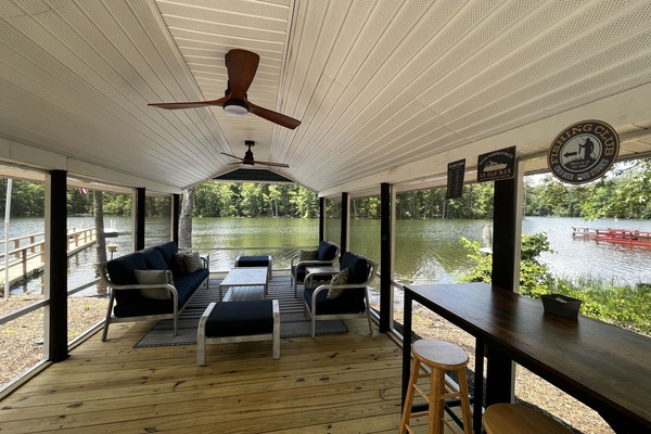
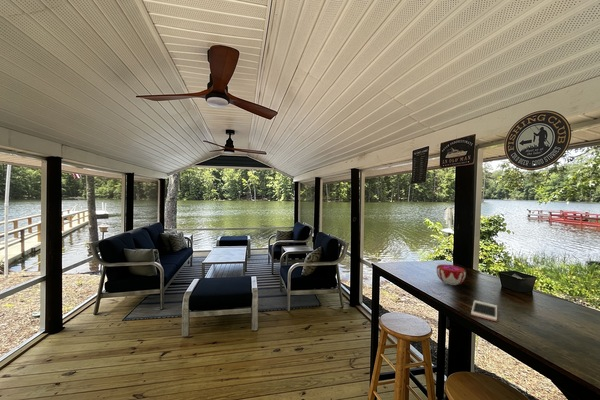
+ cell phone [470,299,498,322]
+ decorative bowl [436,264,467,286]
